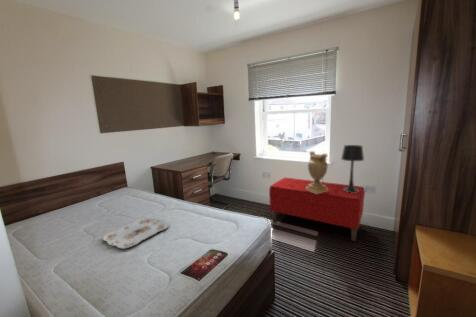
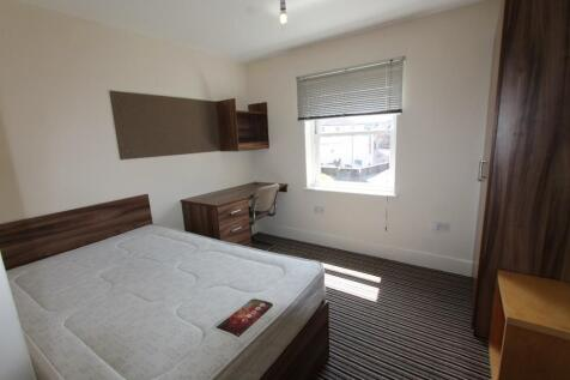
- table lamp [340,144,365,193]
- serving tray [102,217,170,249]
- bench [268,177,366,242]
- decorative urn [306,150,329,194]
